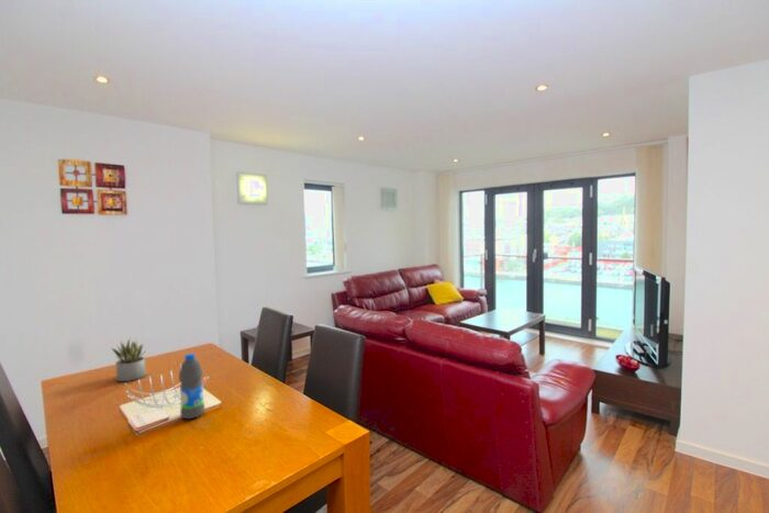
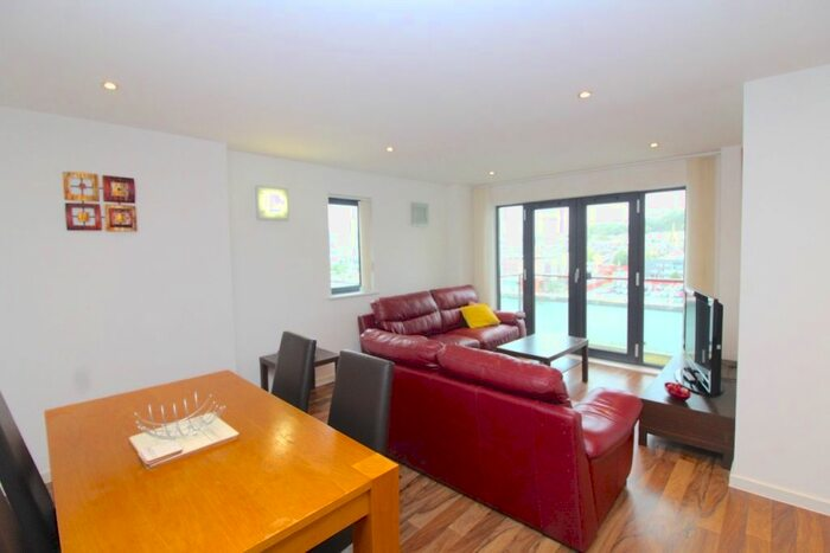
- succulent plant [111,337,147,382]
- water bottle [178,353,205,420]
